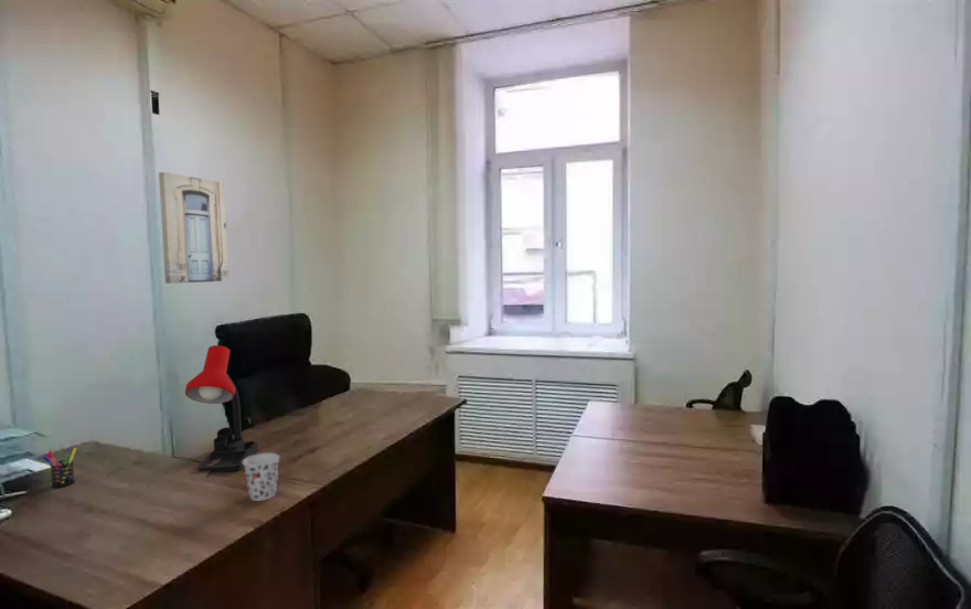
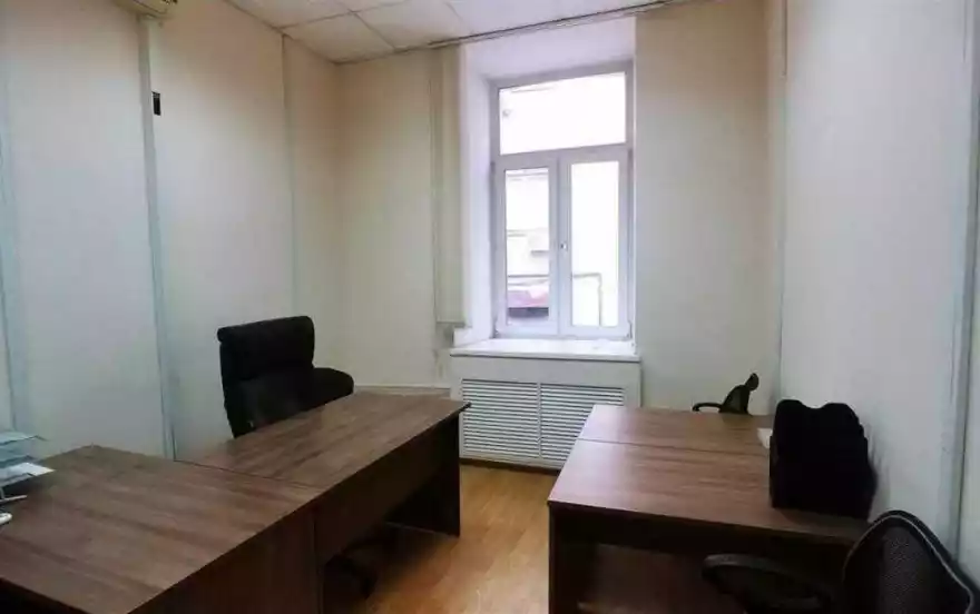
- desk lamp [184,344,259,474]
- wall art [158,171,230,285]
- pen holder [42,447,77,489]
- cup [243,452,280,502]
